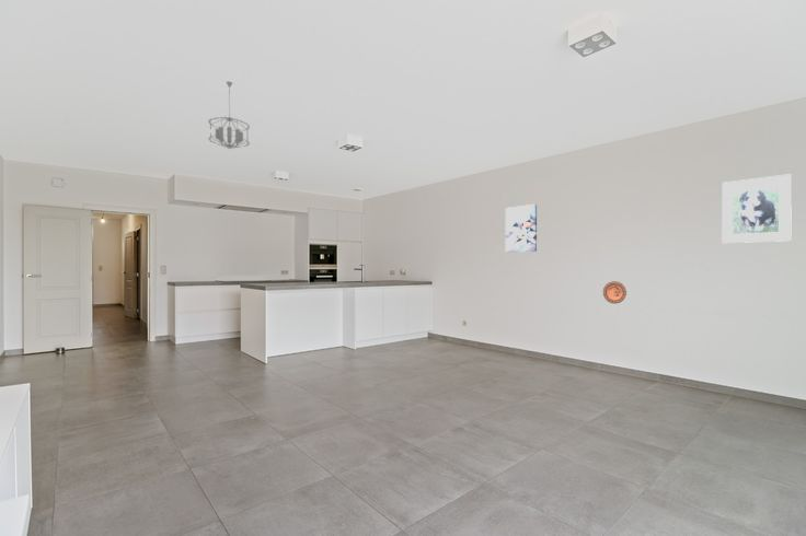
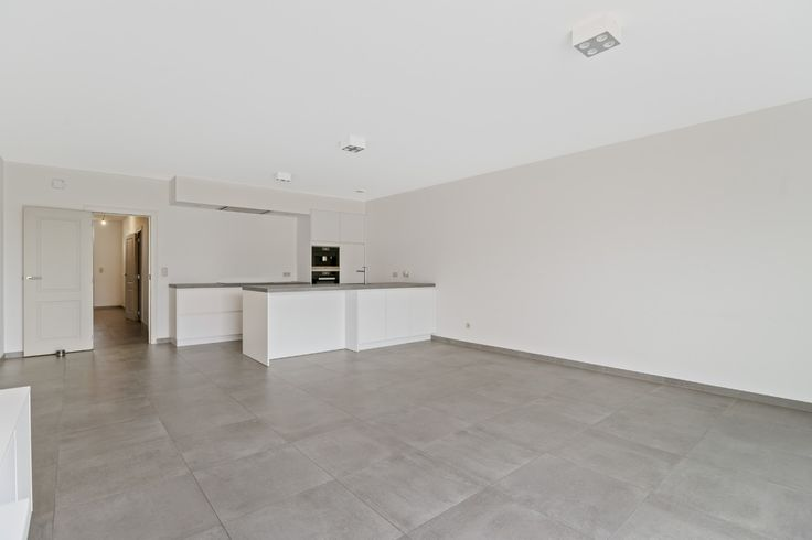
- chandelier [207,81,251,150]
- decorative plate [602,280,627,305]
- wall art [505,203,538,253]
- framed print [721,173,793,244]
